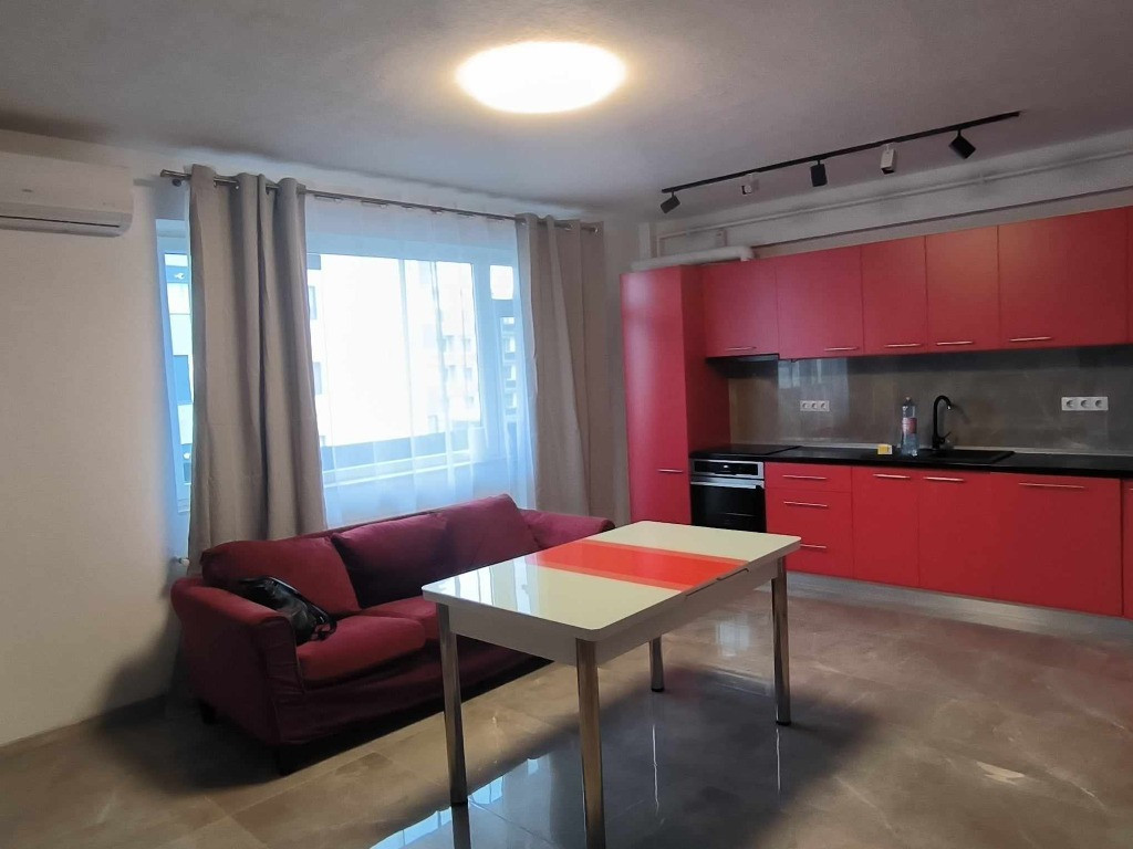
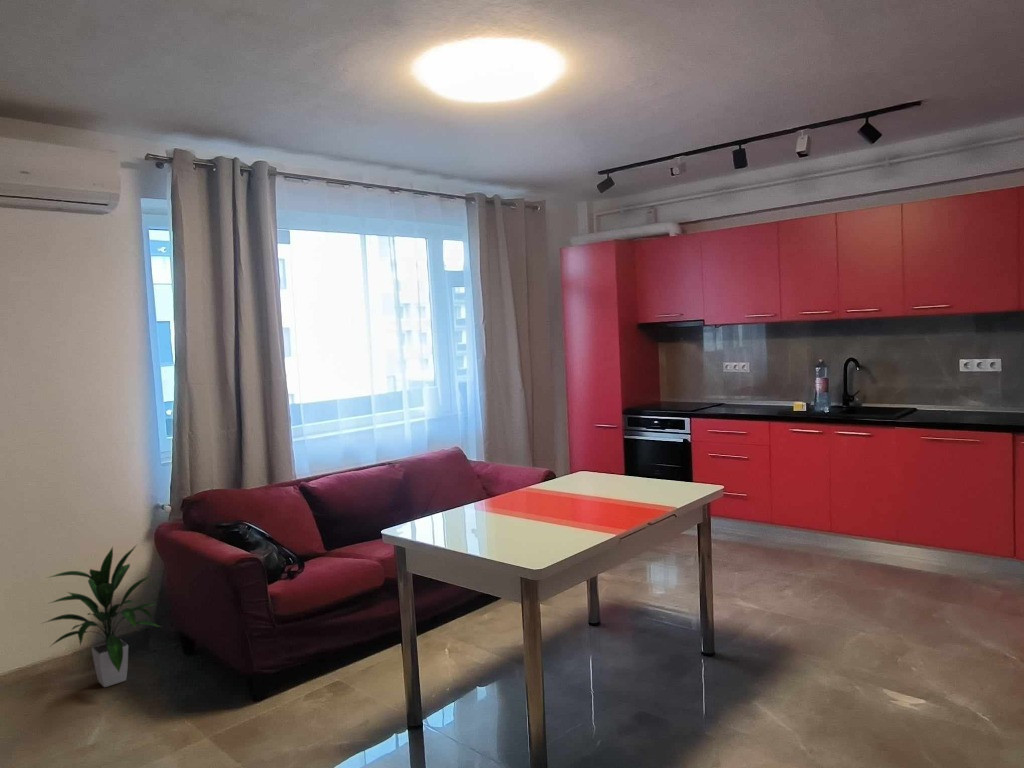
+ indoor plant [40,544,161,688]
